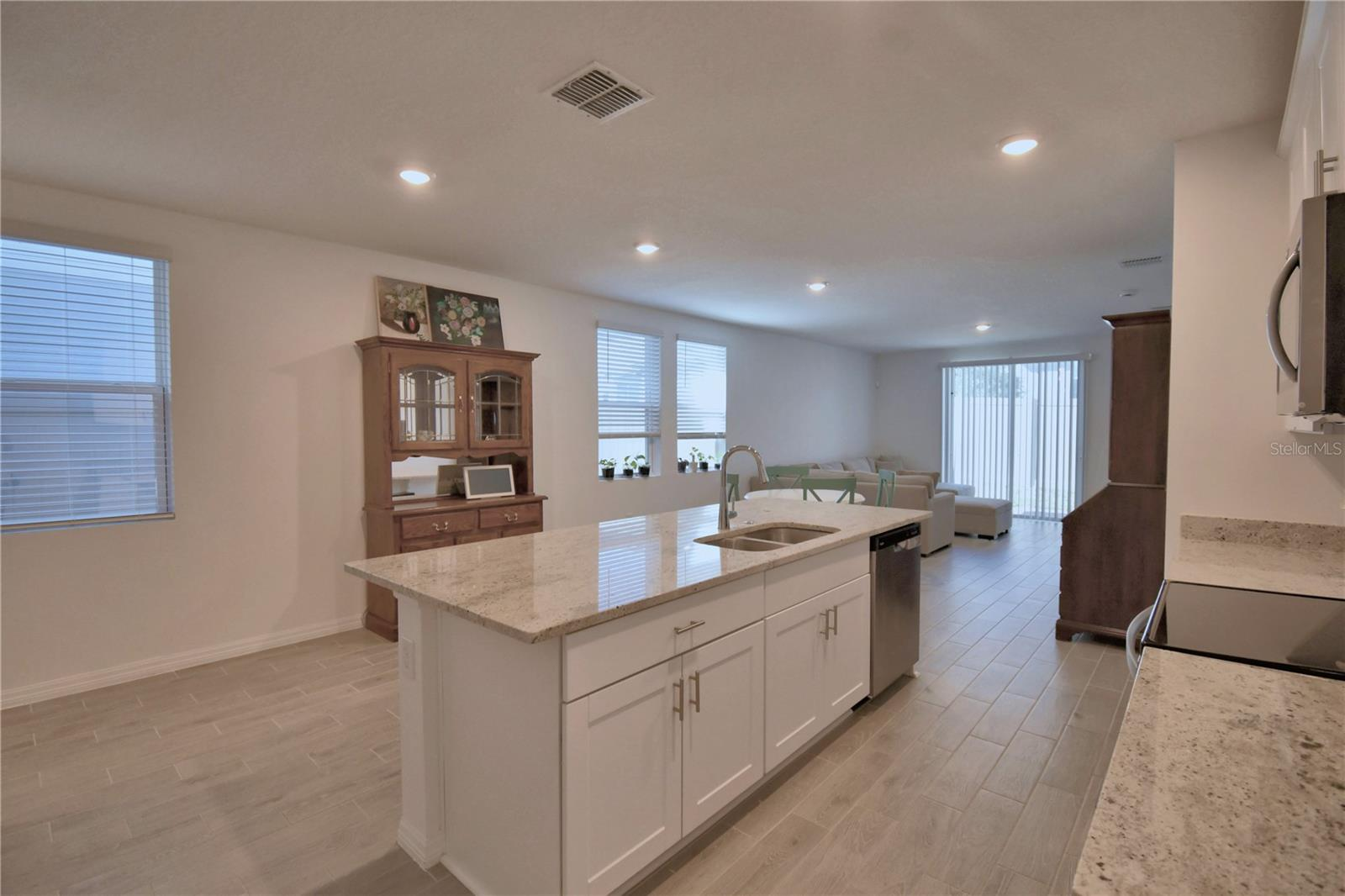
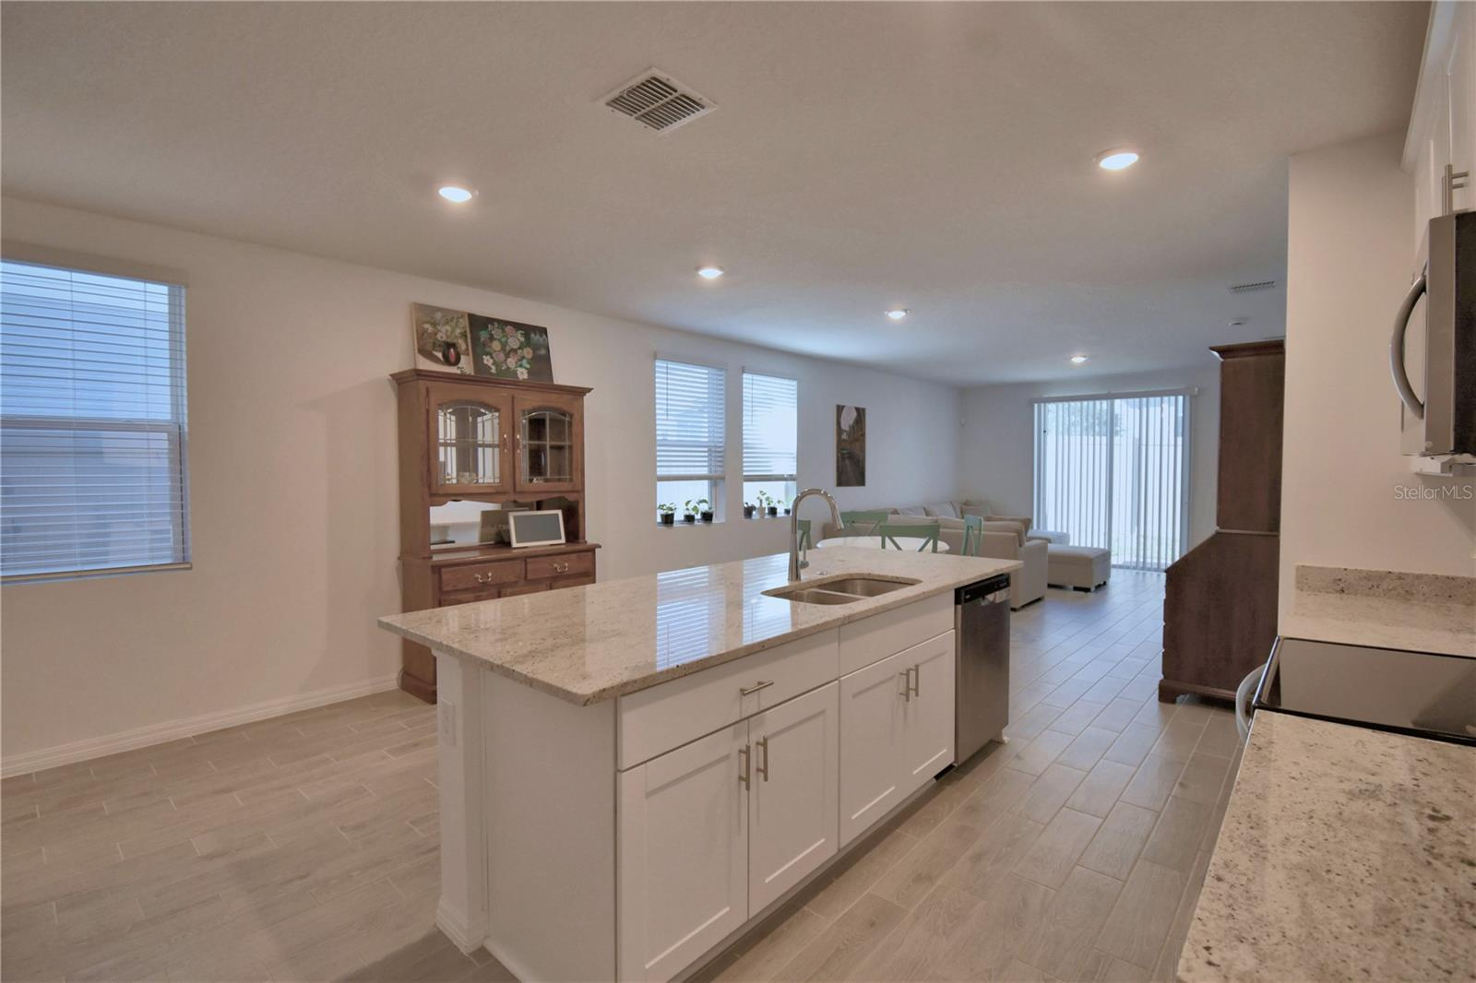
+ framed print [833,403,867,488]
